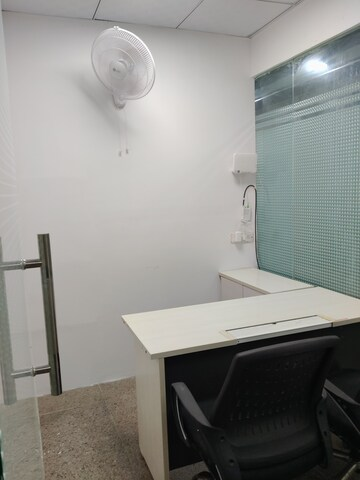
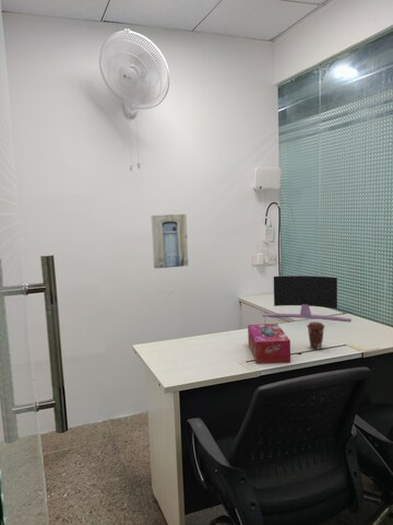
+ tissue box [247,323,291,364]
+ wall art [151,213,189,270]
+ coffee cup [306,322,325,350]
+ monitor [261,275,353,323]
